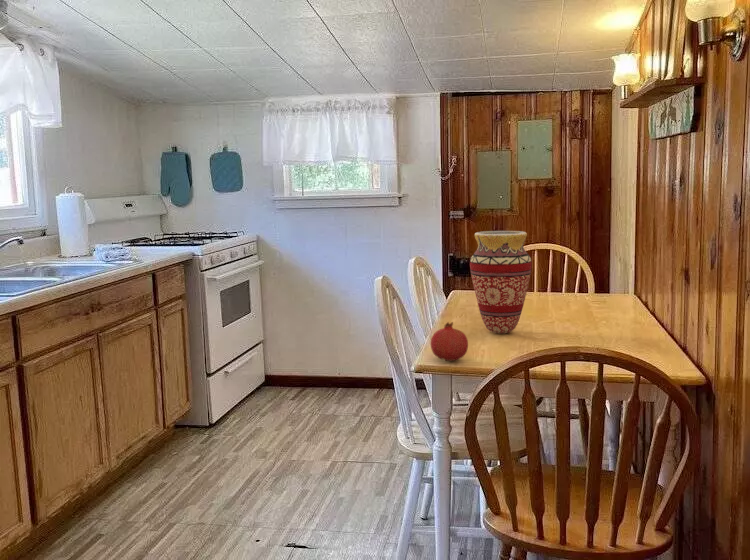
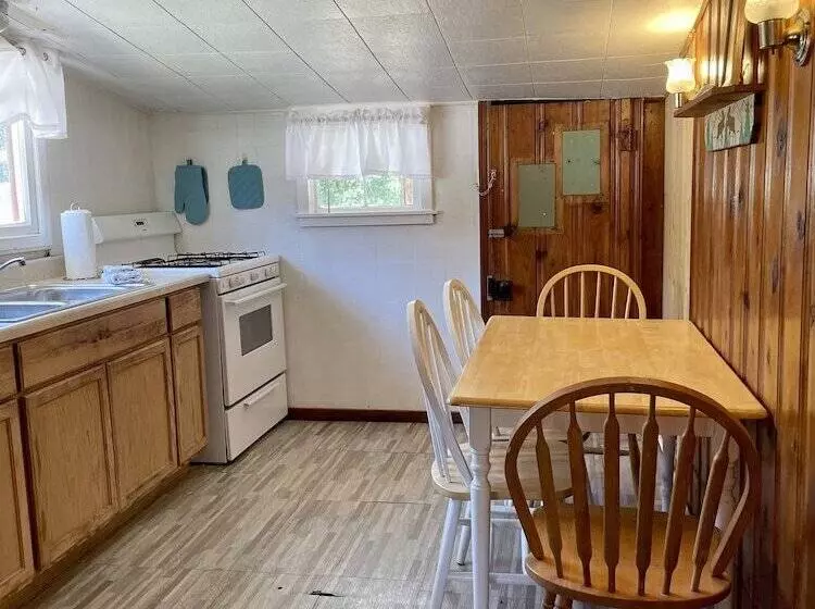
- vase [469,230,533,335]
- fruit [429,321,469,362]
